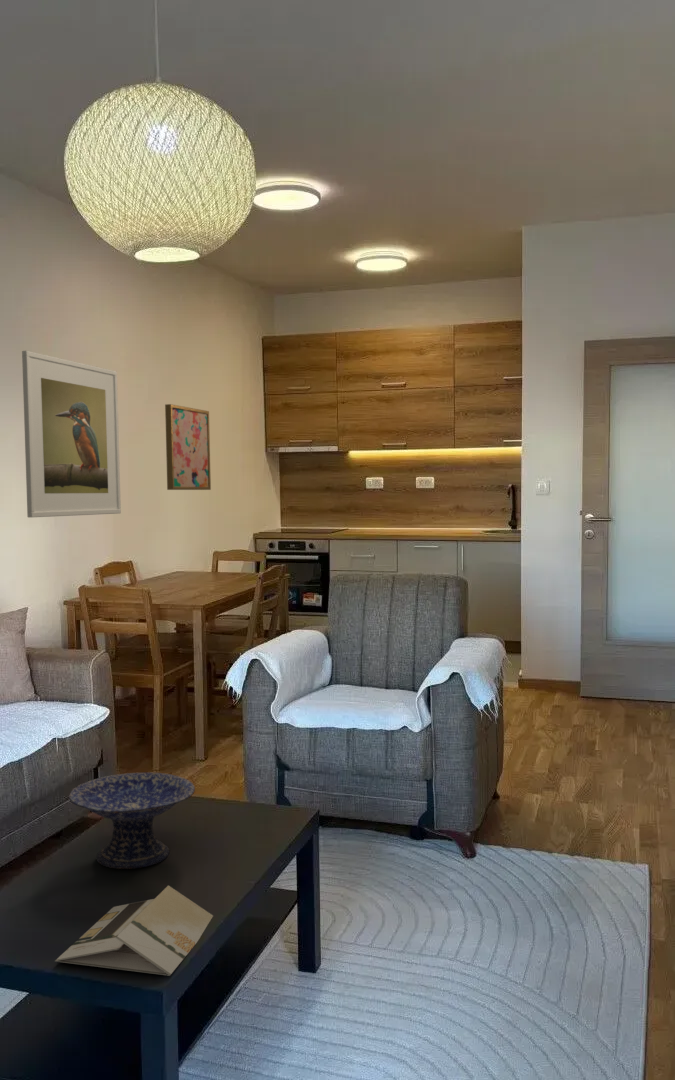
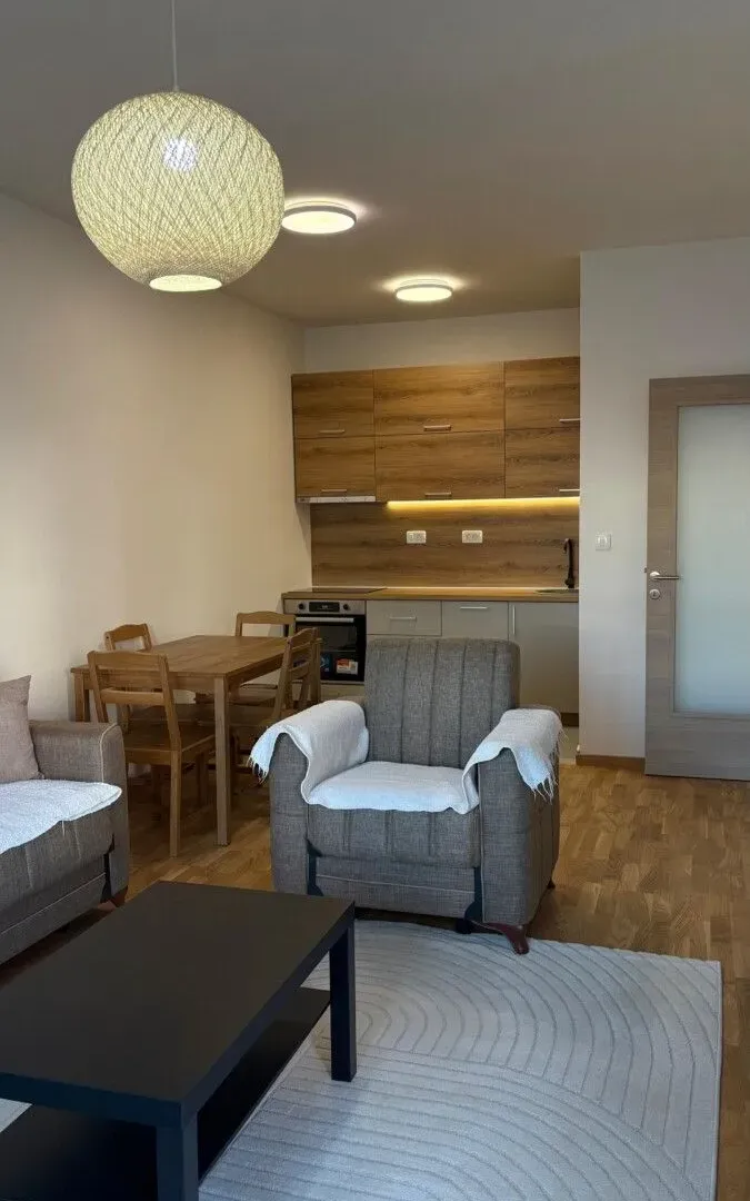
- wall art [164,403,212,491]
- decorative bowl [68,772,196,870]
- brochure [54,884,214,977]
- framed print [21,350,122,518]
